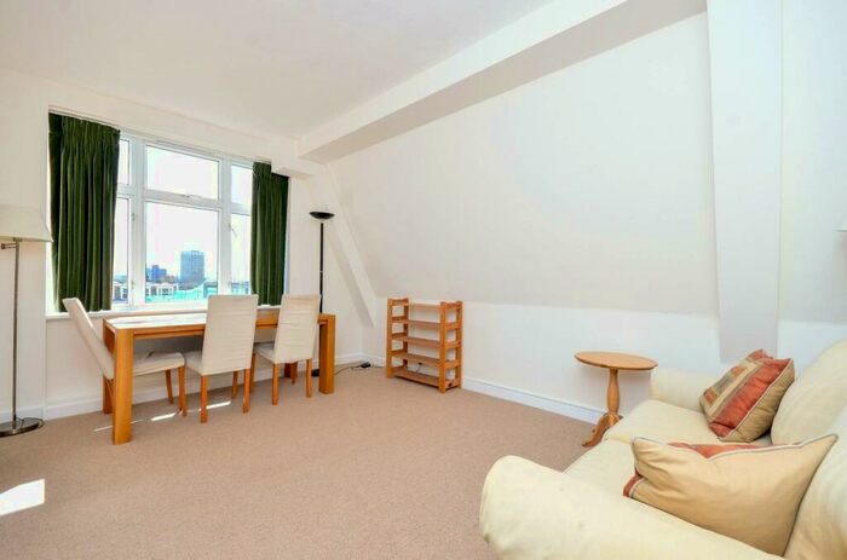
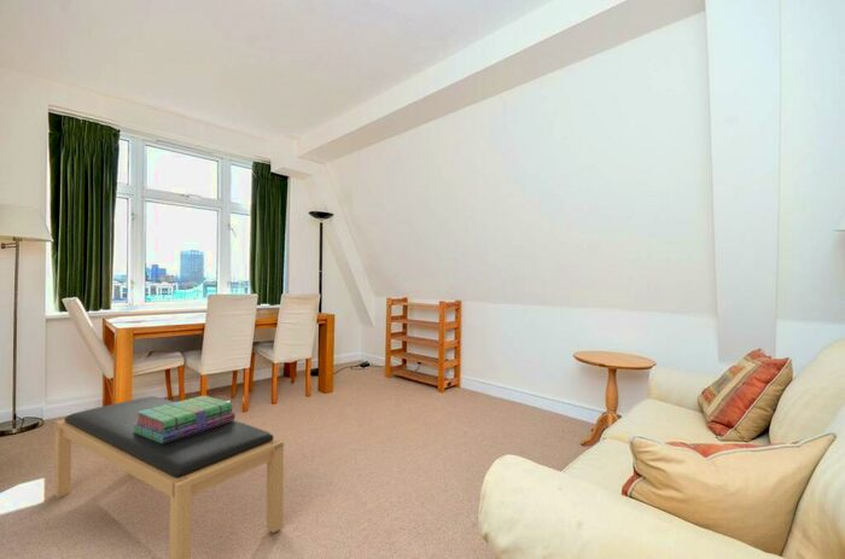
+ stack of books [133,395,237,443]
+ bench [53,395,285,559]
